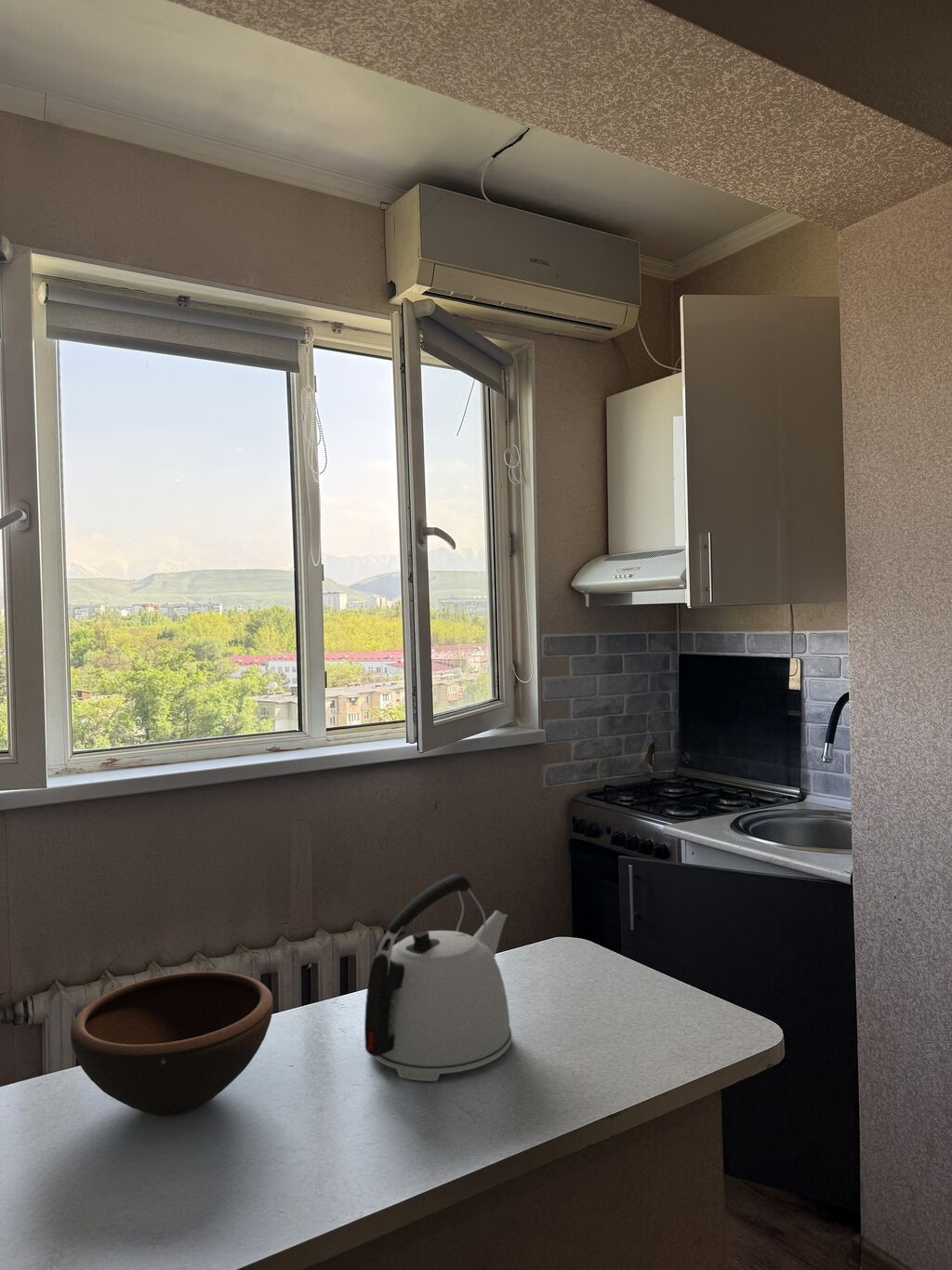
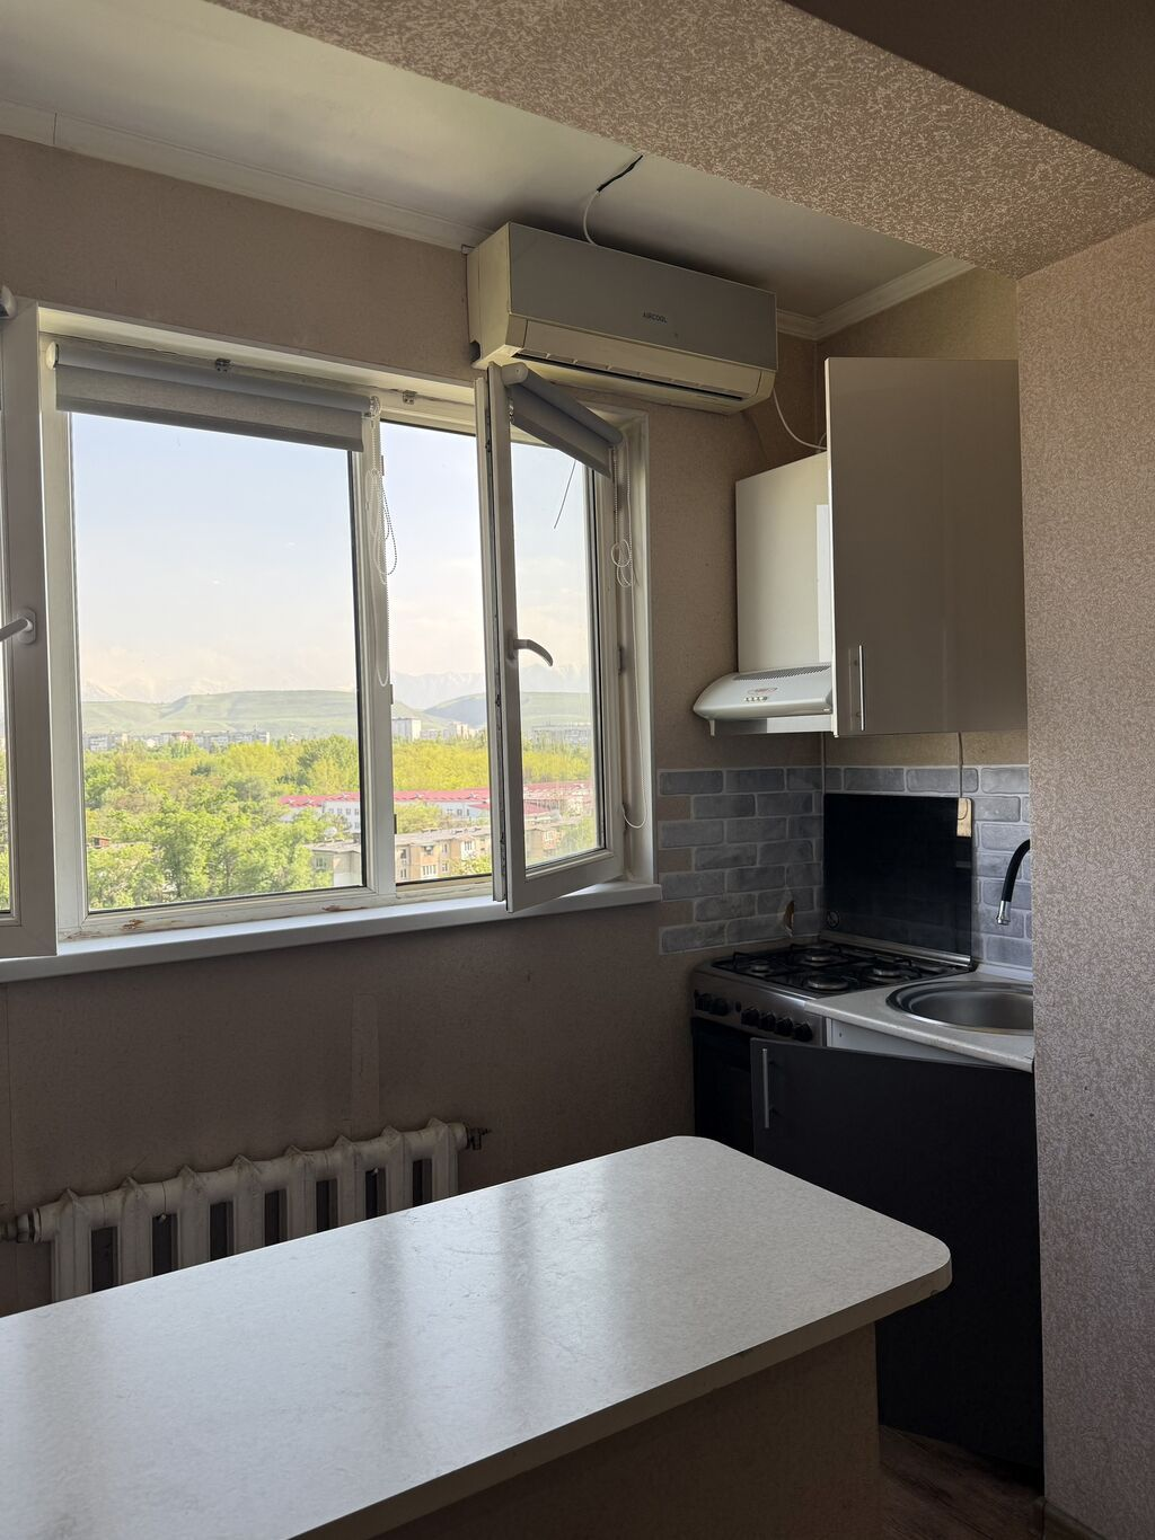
- bowl [70,971,274,1118]
- kettle [364,873,513,1082]
